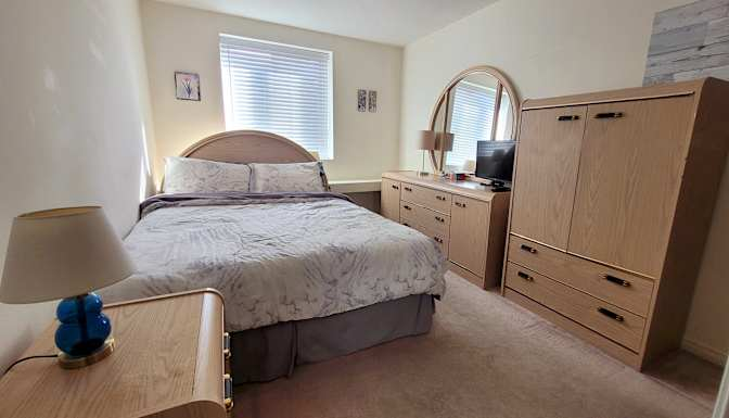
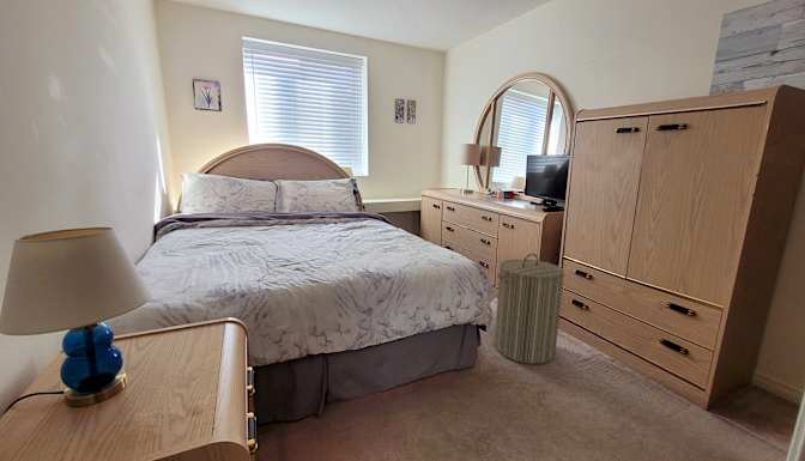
+ laundry hamper [494,253,565,365]
